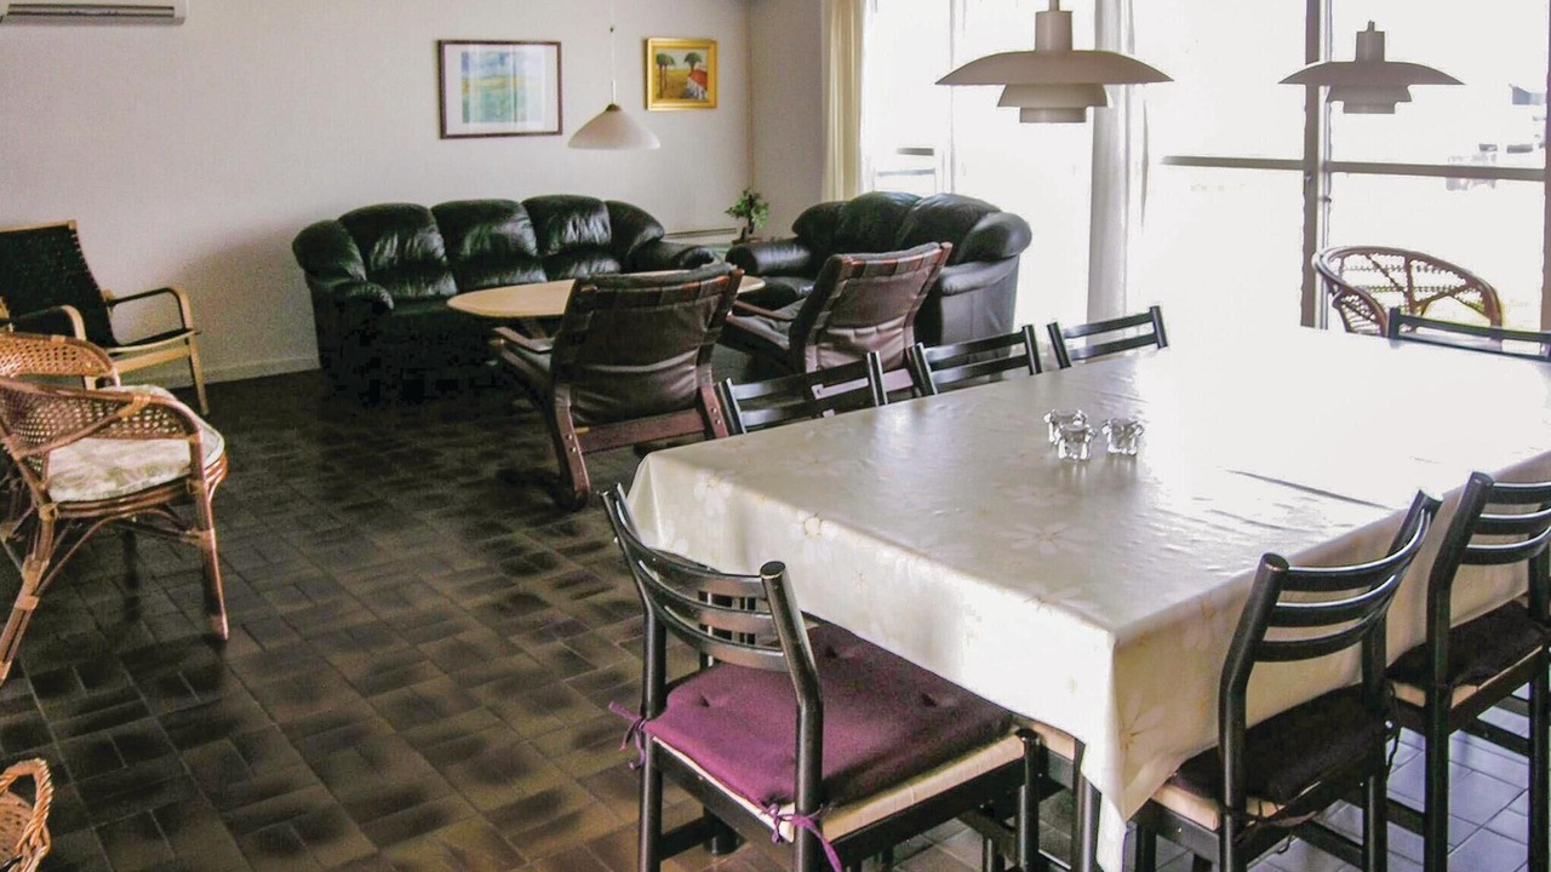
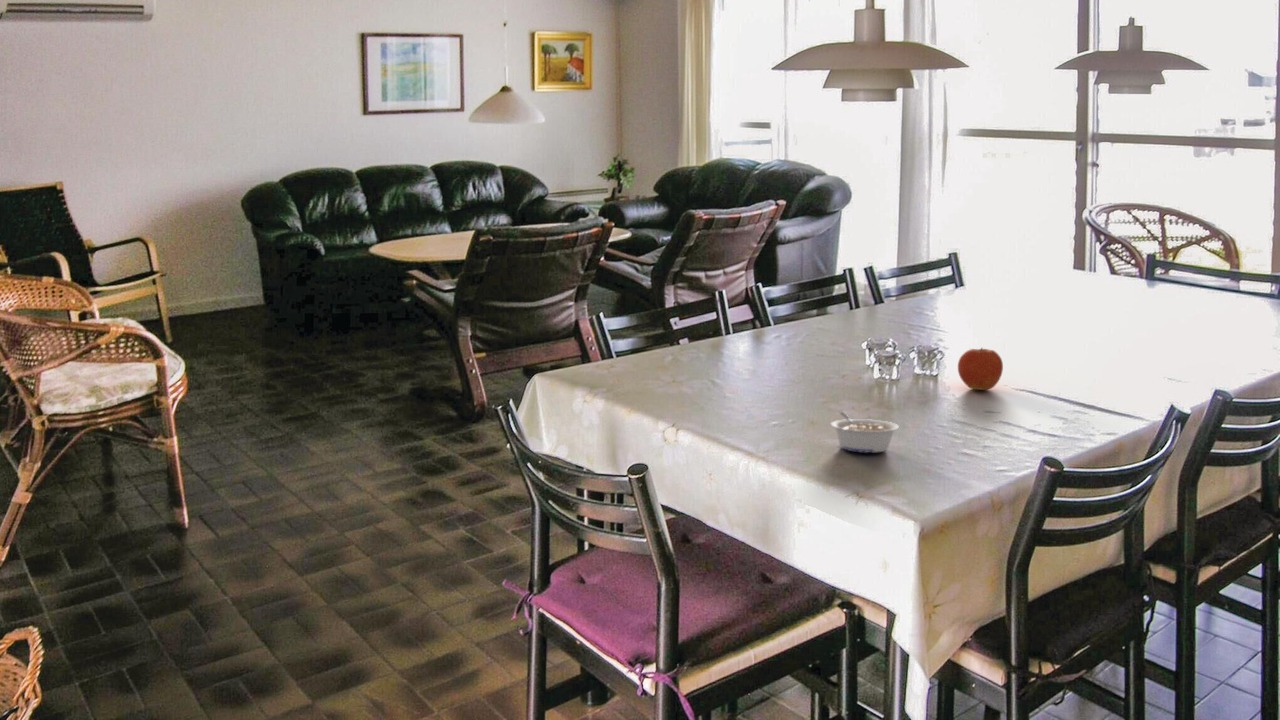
+ legume [830,411,900,453]
+ fruit [957,347,1004,391]
